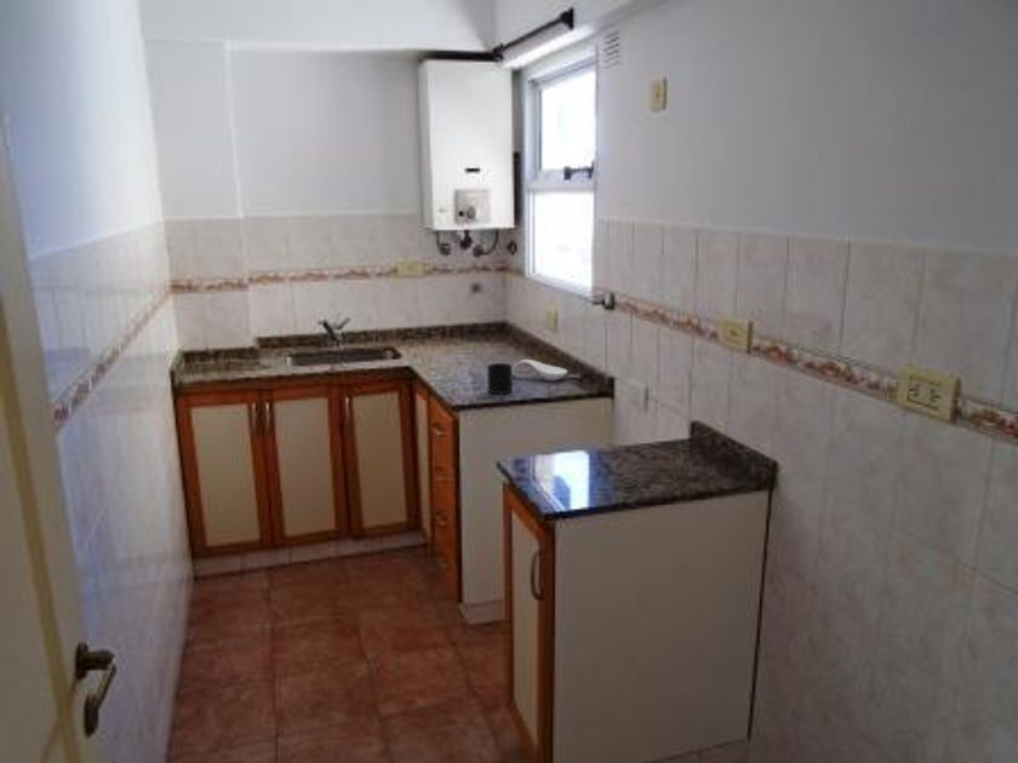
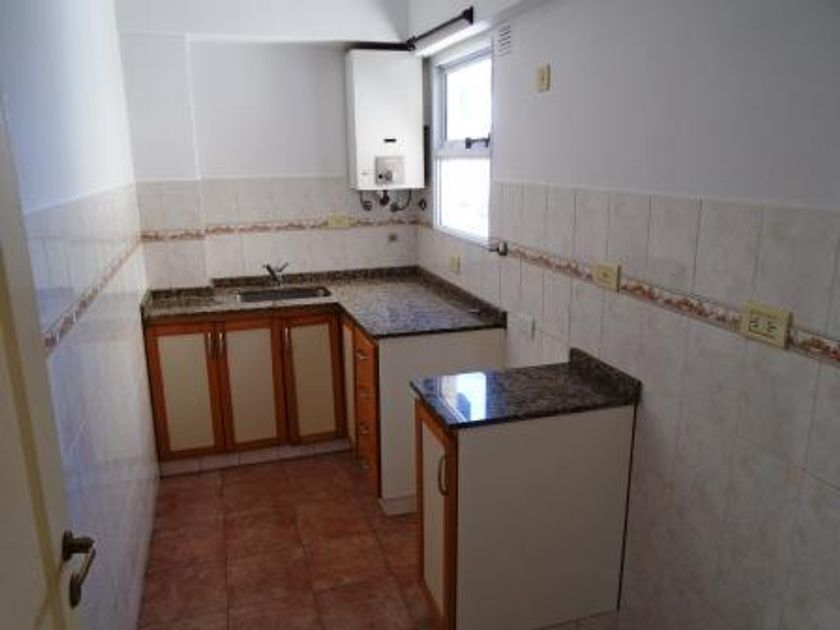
- spoon rest [513,358,568,382]
- mug [486,362,514,395]
